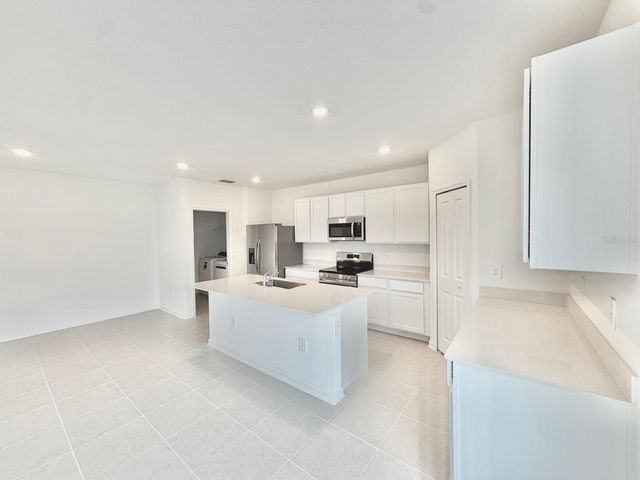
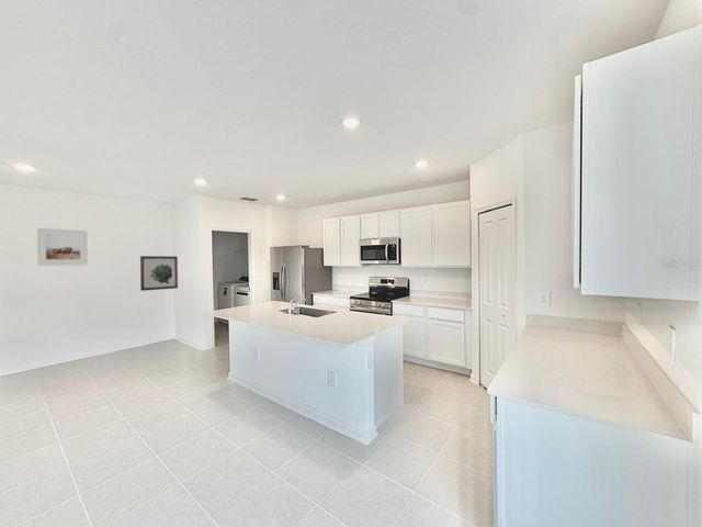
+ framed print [36,227,89,267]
+ wall art [139,255,179,292]
